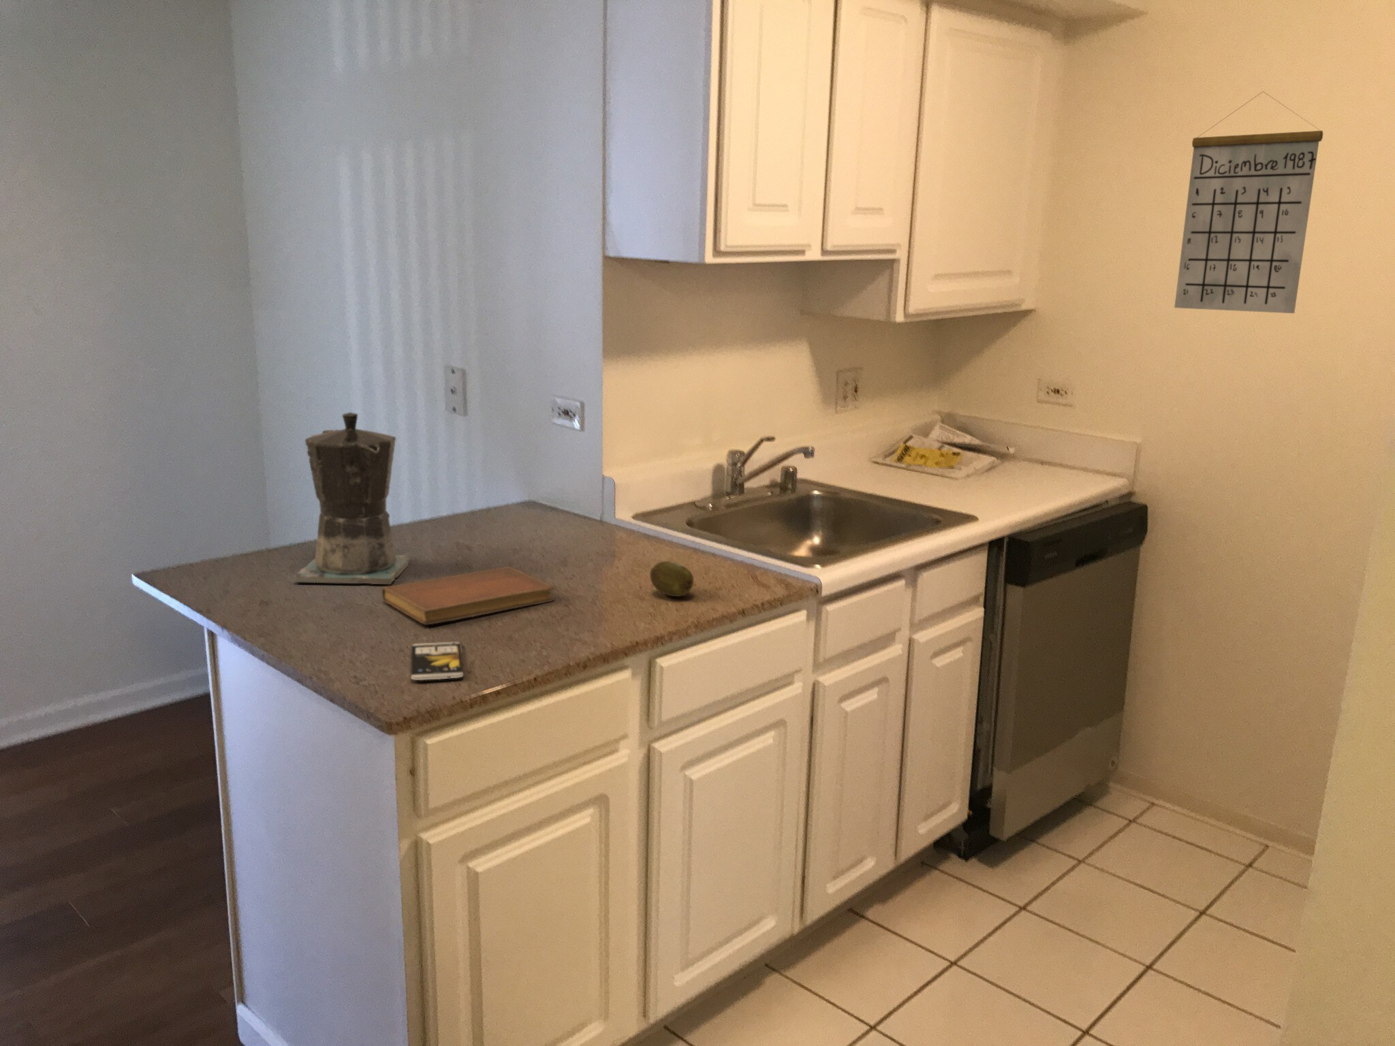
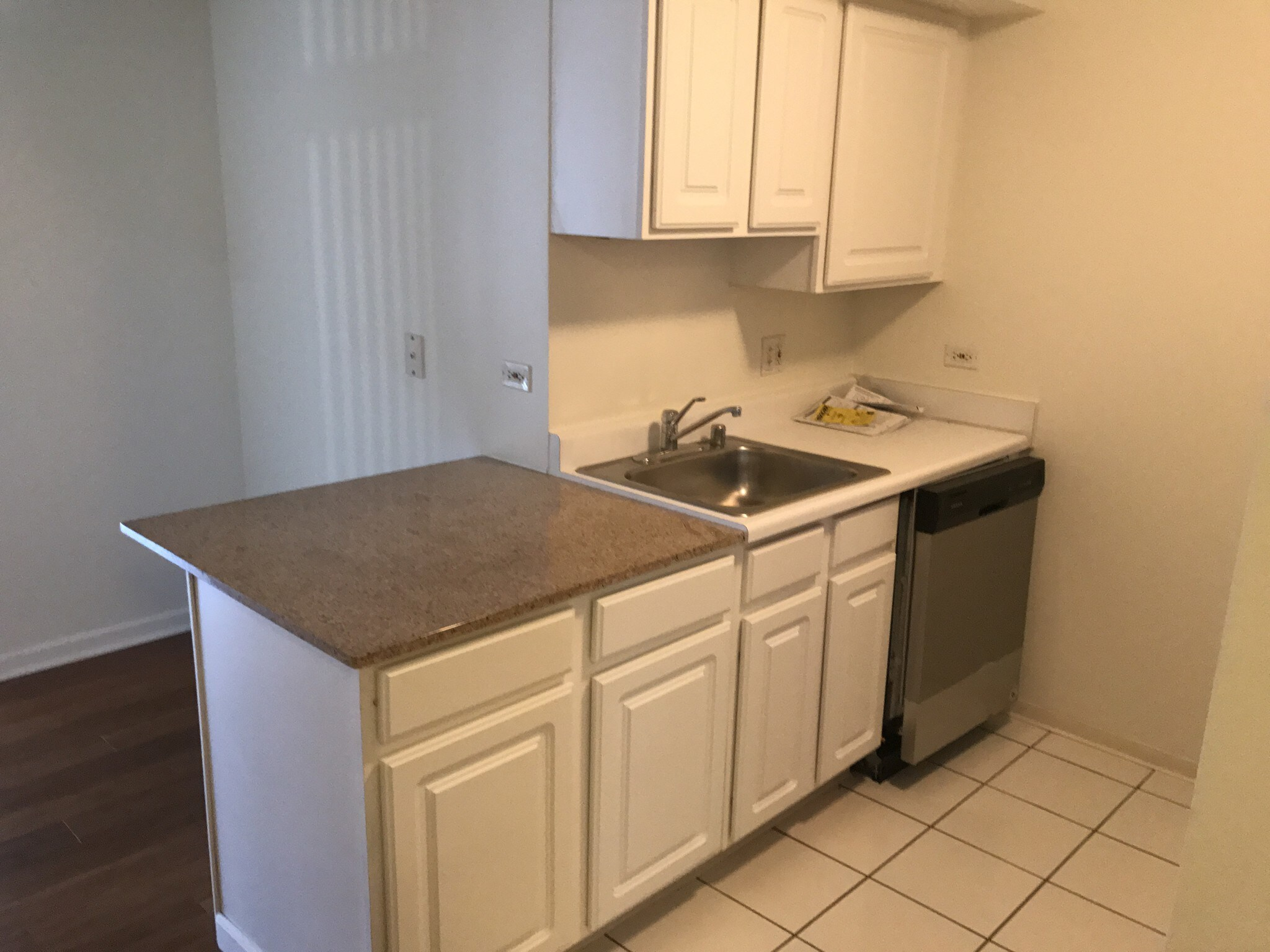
- calendar [1173,90,1324,314]
- coffee maker [292,412,410,585]
- smartphone [410,642,464,681]
- notebook [381,566,555,626]
- fruit [649,560,694,598]
